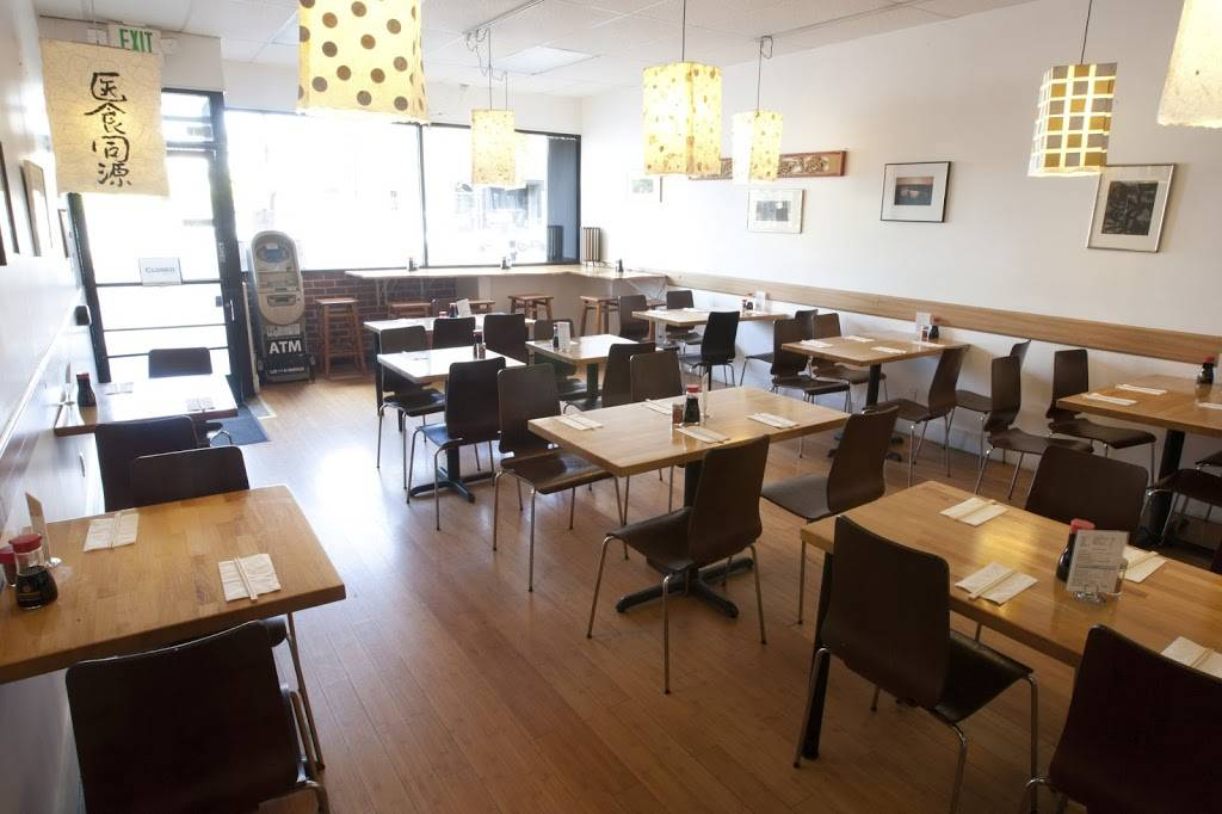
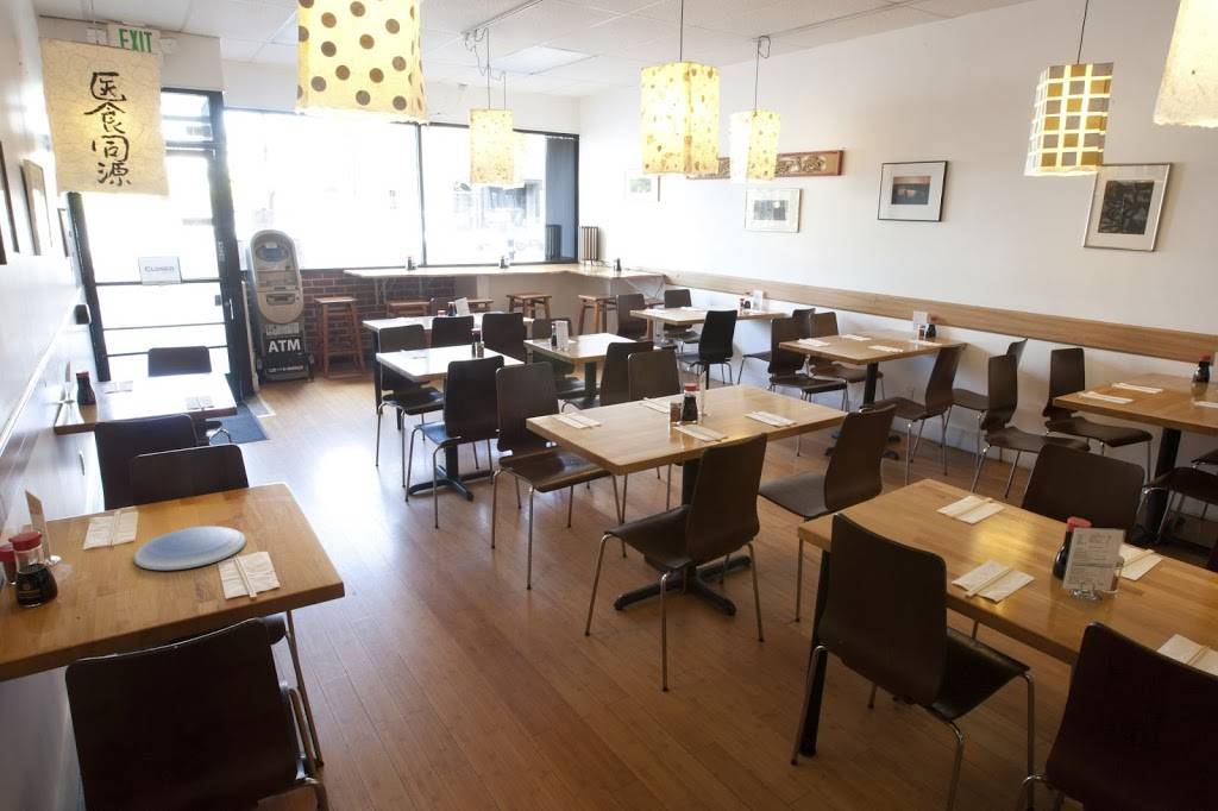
+ plate [133,526,247,571]
